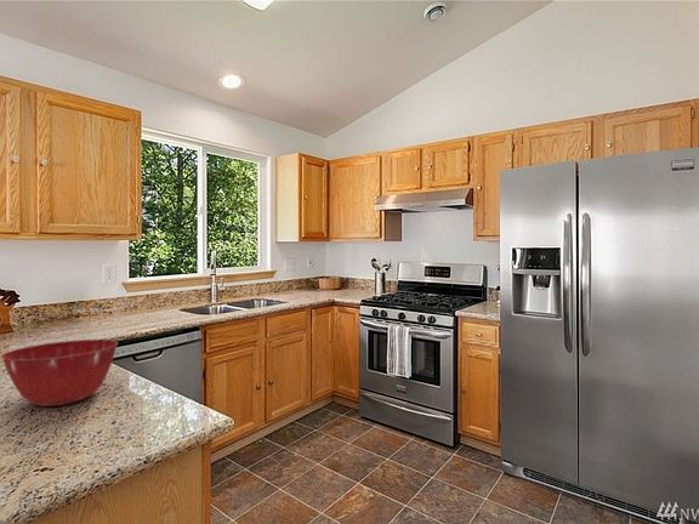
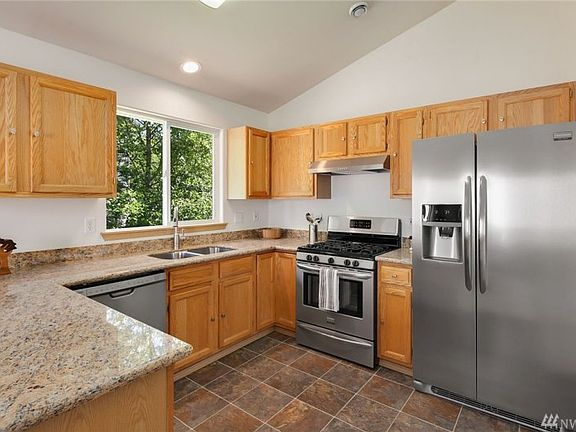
- mixing bowl [0,338,119,408]
